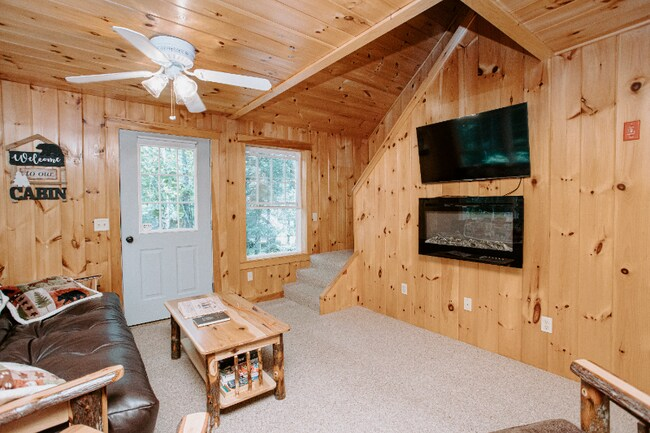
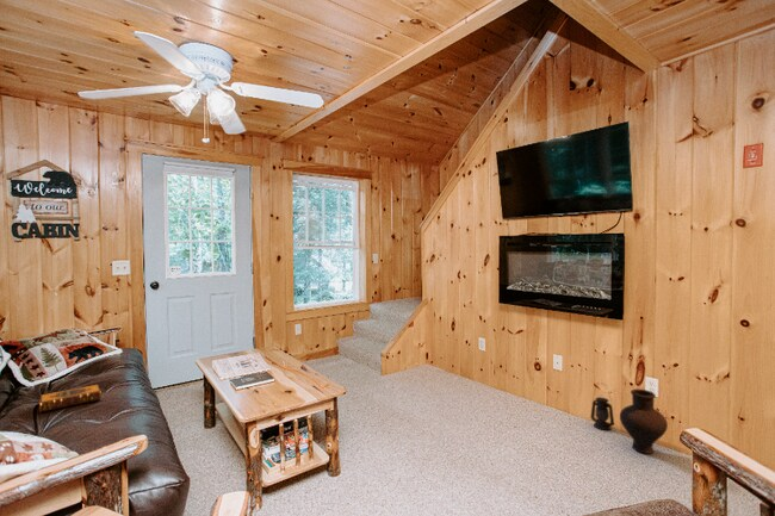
+ lantern [590,383,615,431]
+ vase [619,388,669,455]
+ hardback book [38,384,103,414]
